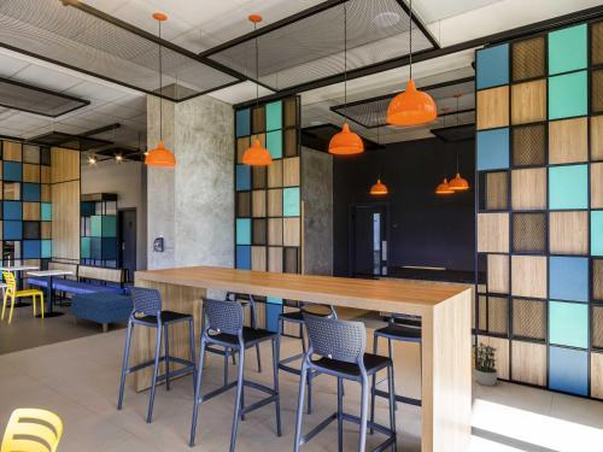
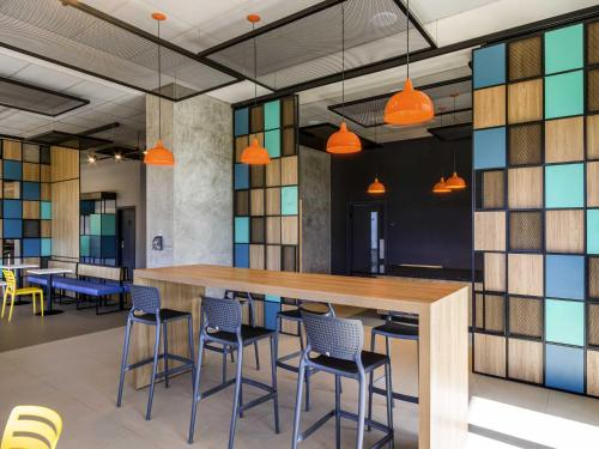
- potted plant [472,341,499,387]
- bench [70,290,134,334]
